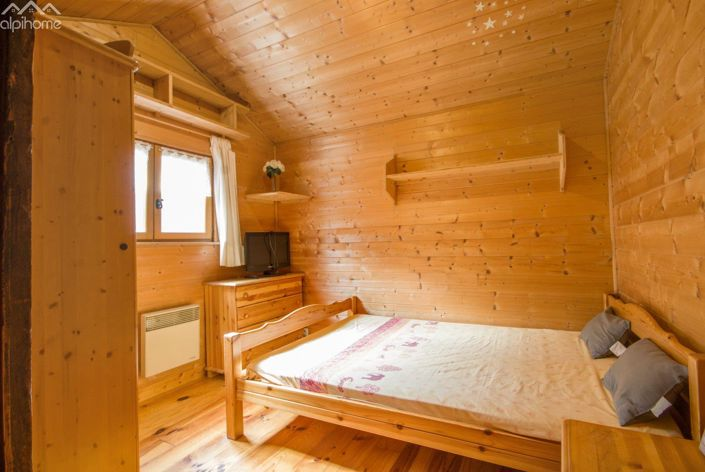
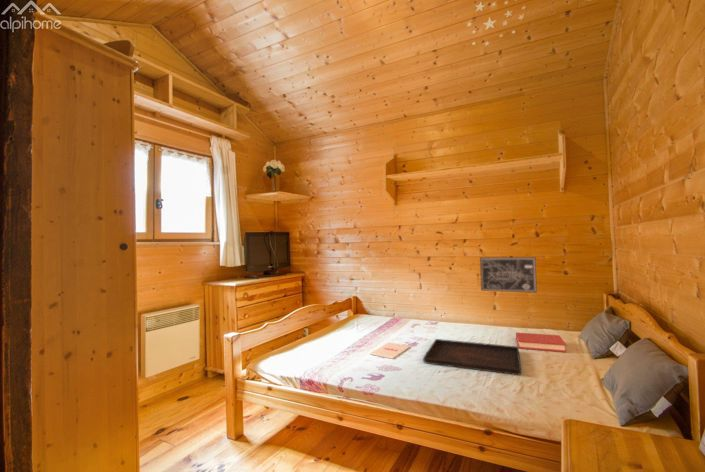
+ wall art [479,256,538,294]
+ hardback book [515,332,567,353]
+ magazine [369,341,411,360]
+ serving tray [422,338,522,376]
